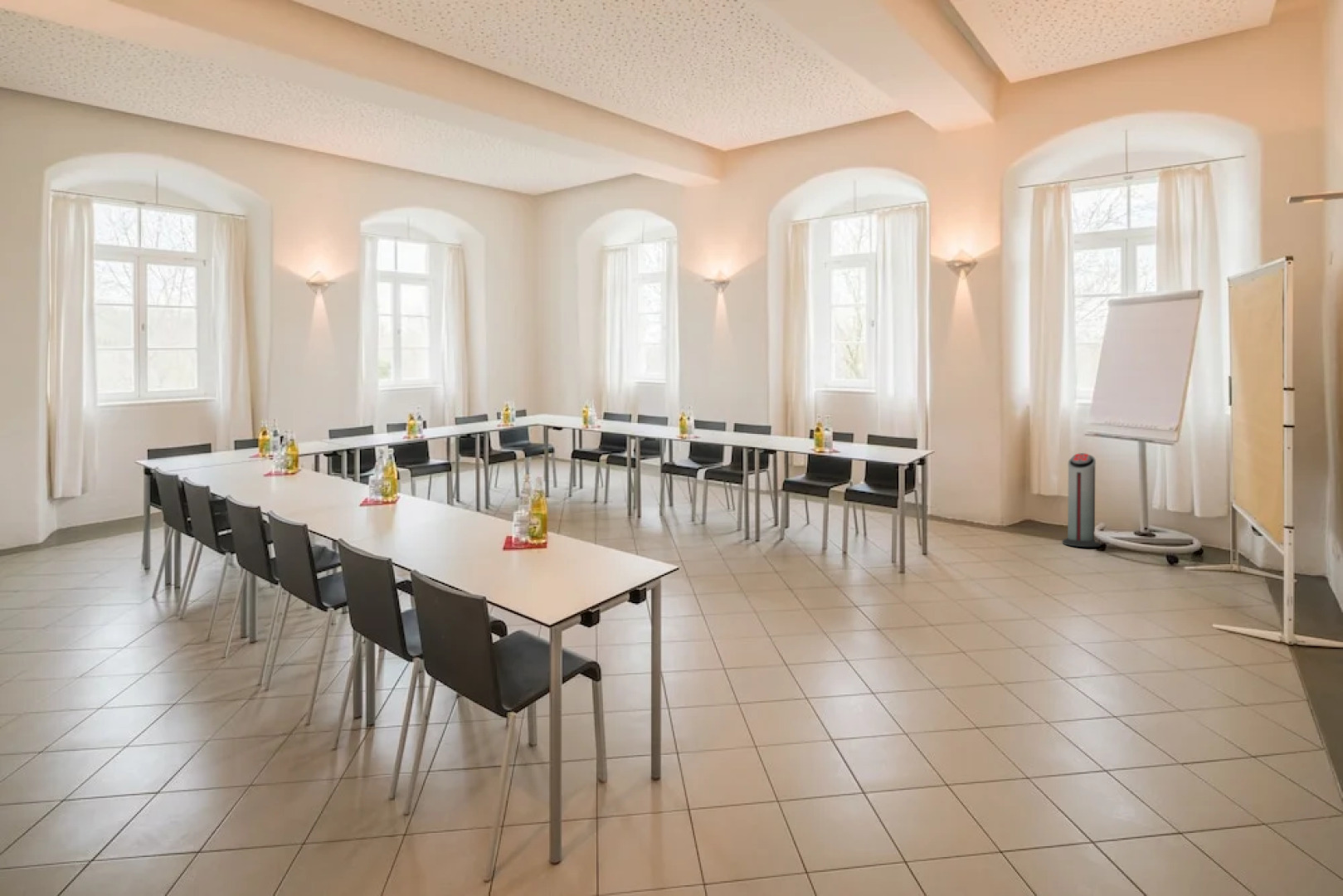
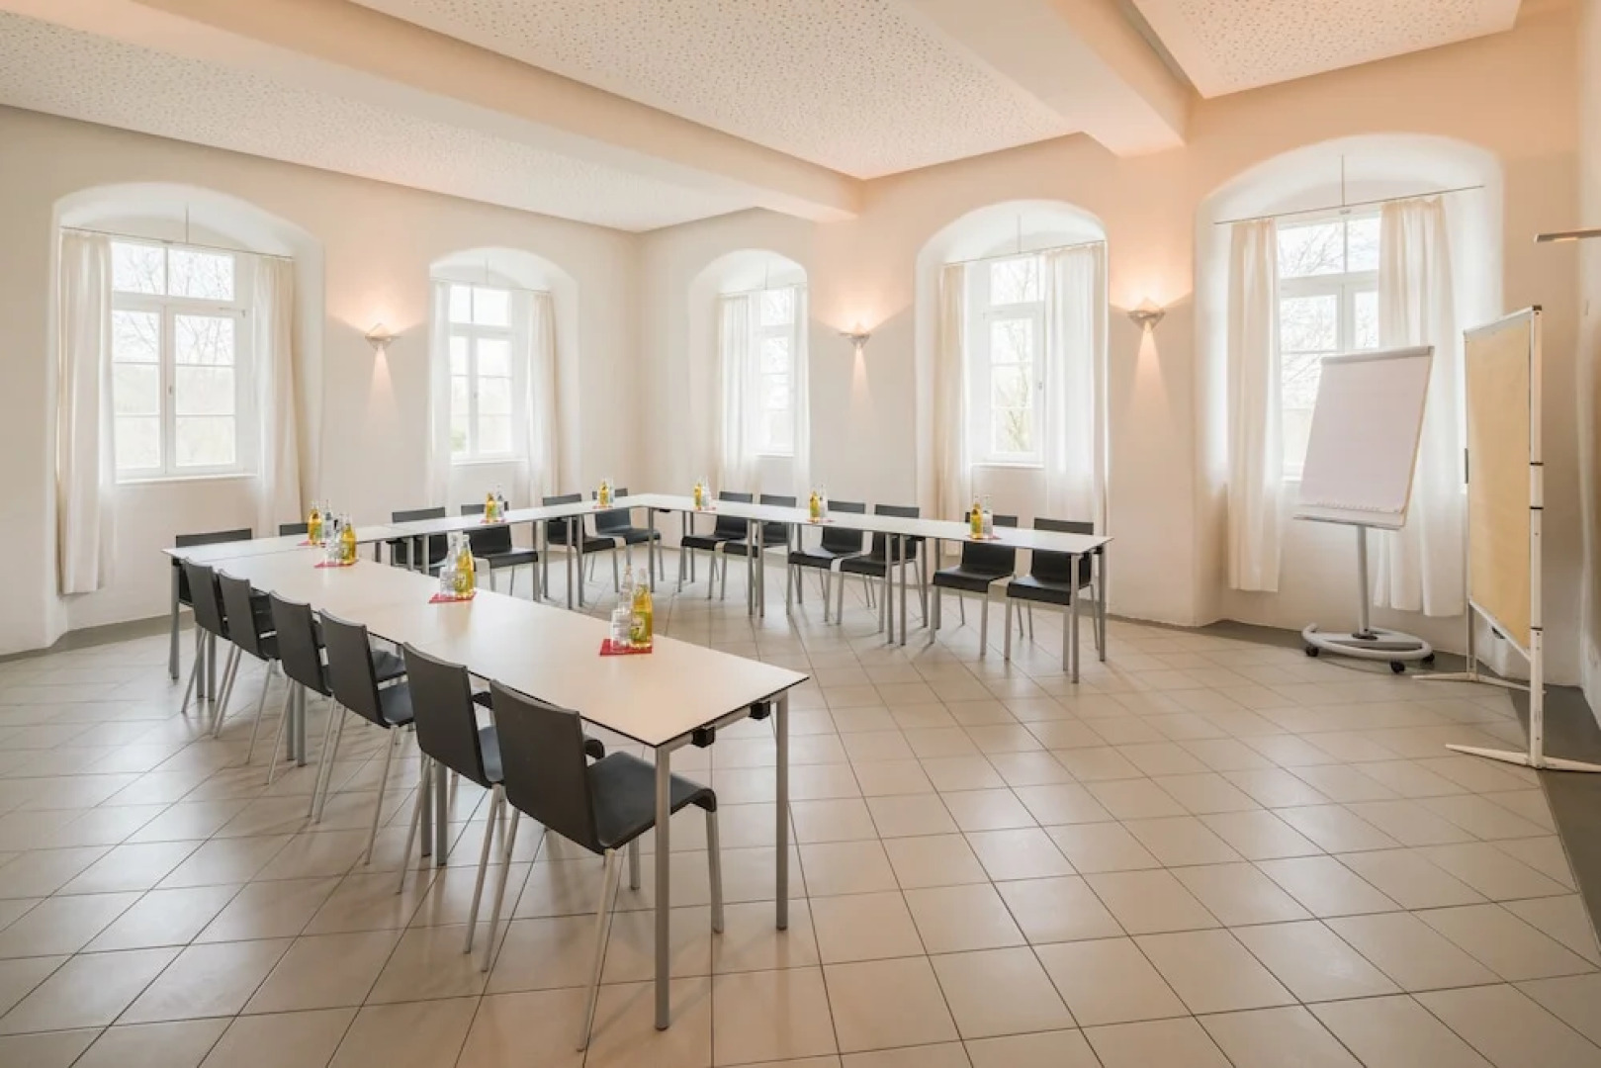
- air purifier [1062,452,1102,548]
